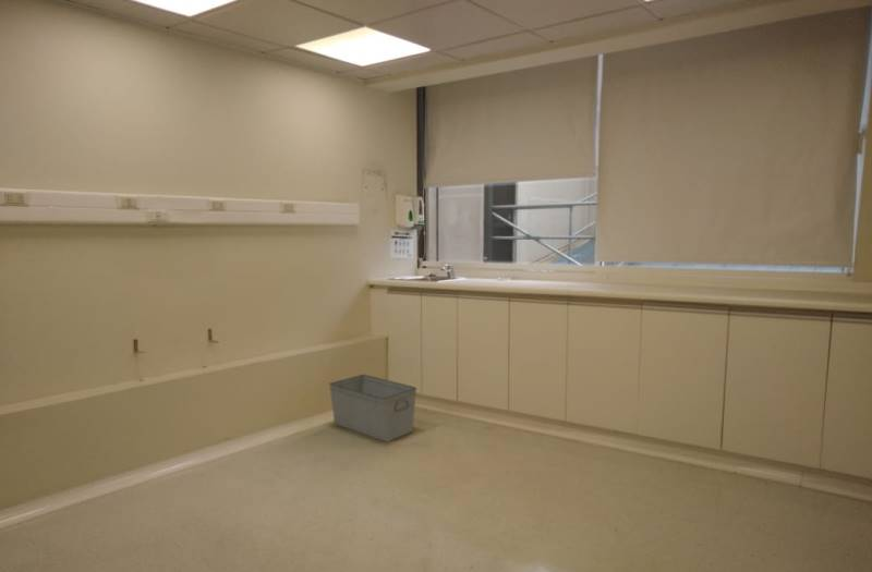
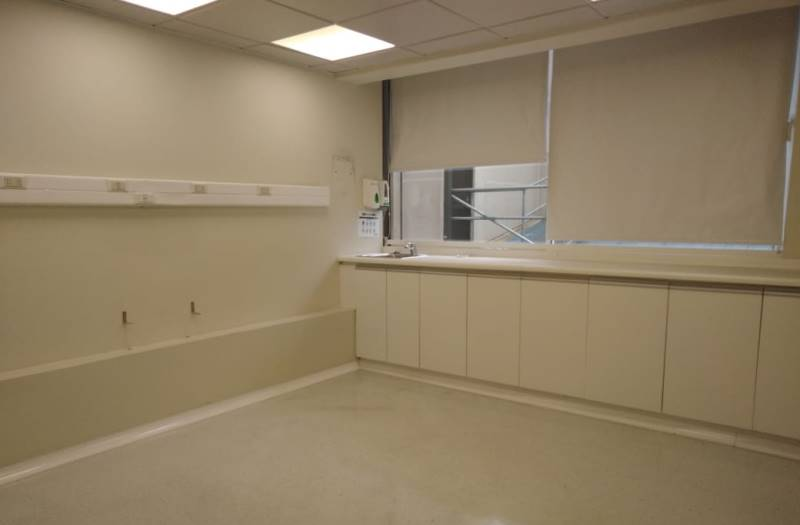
- storage bin [328,374,417,443]
